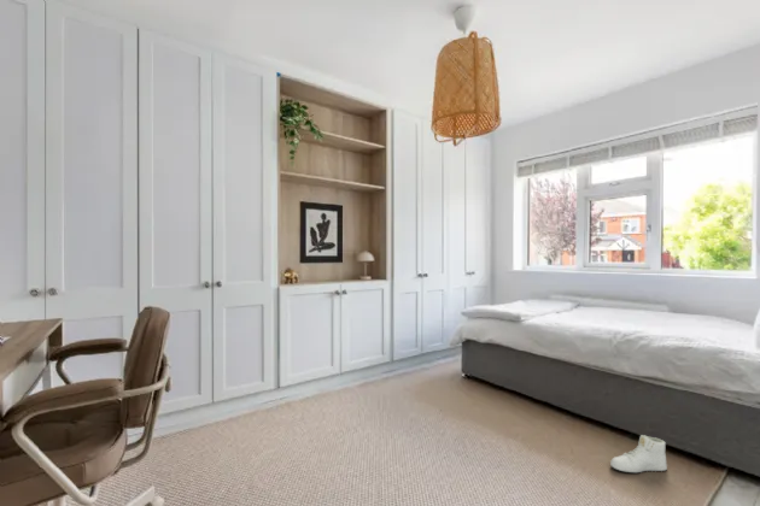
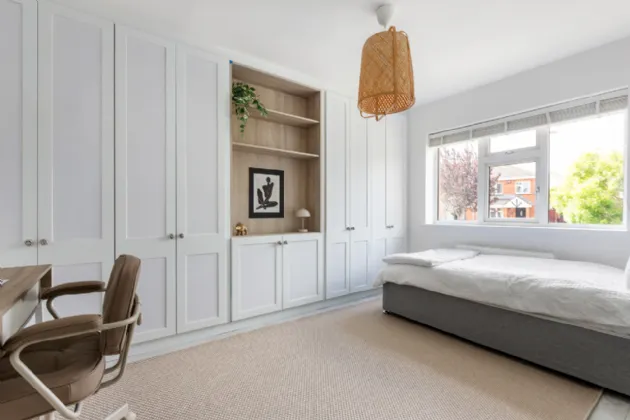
- sneaker [609,434,668,473]
